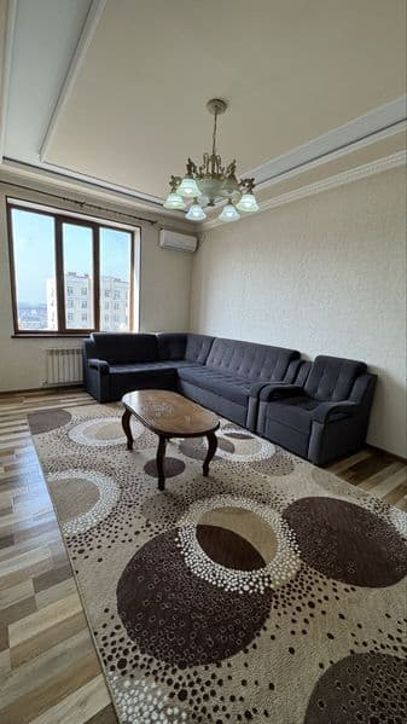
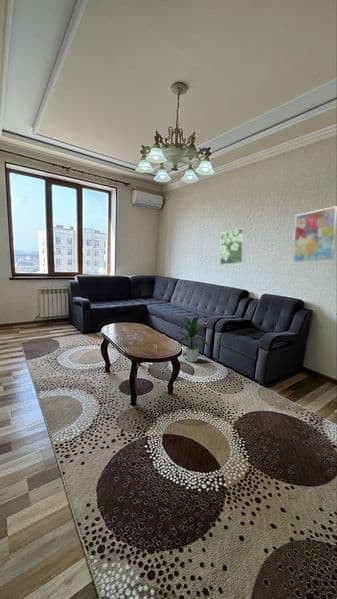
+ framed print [219,227,245,266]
+ wall art [293,205,337,263]
+ indoor plant [178,315,212,363]
